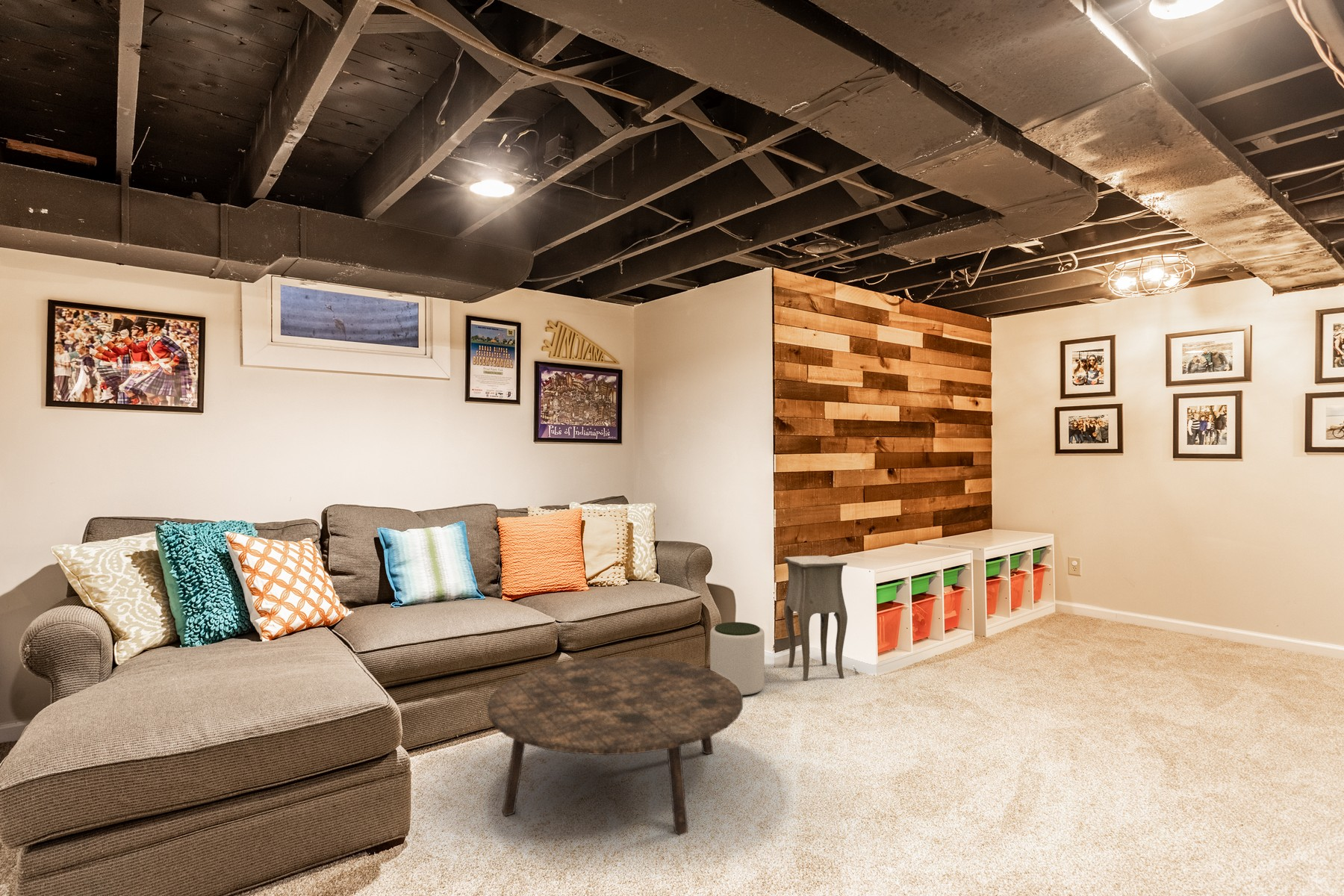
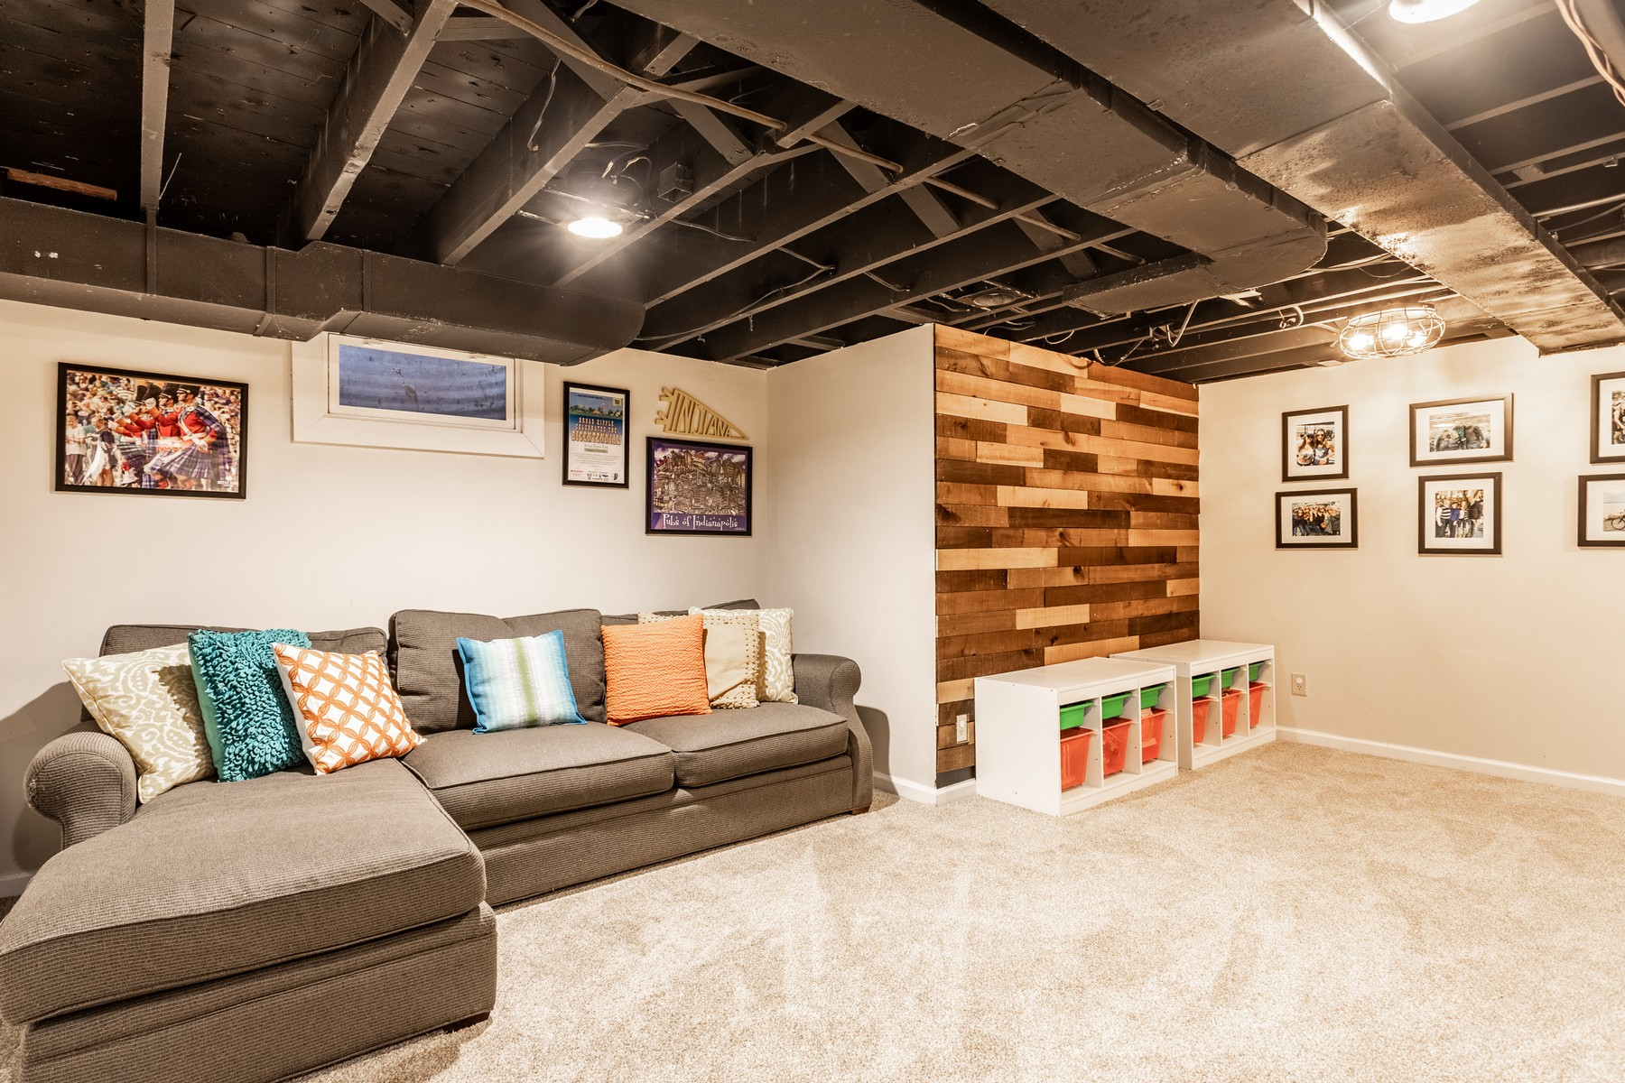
- plant pot [709,621,765,697]
- side table [783,555,860,682]
- coffee table [487,656,744,836]
